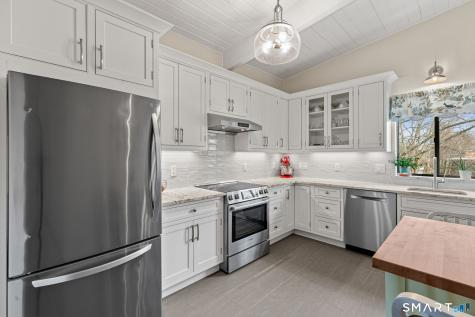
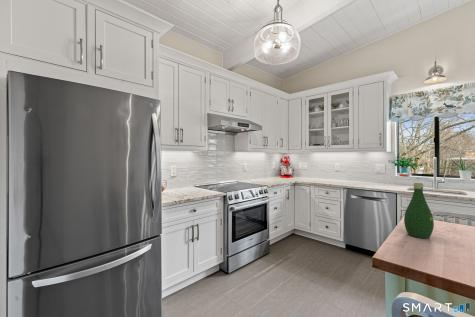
+ bottle [403,182,435,239]
